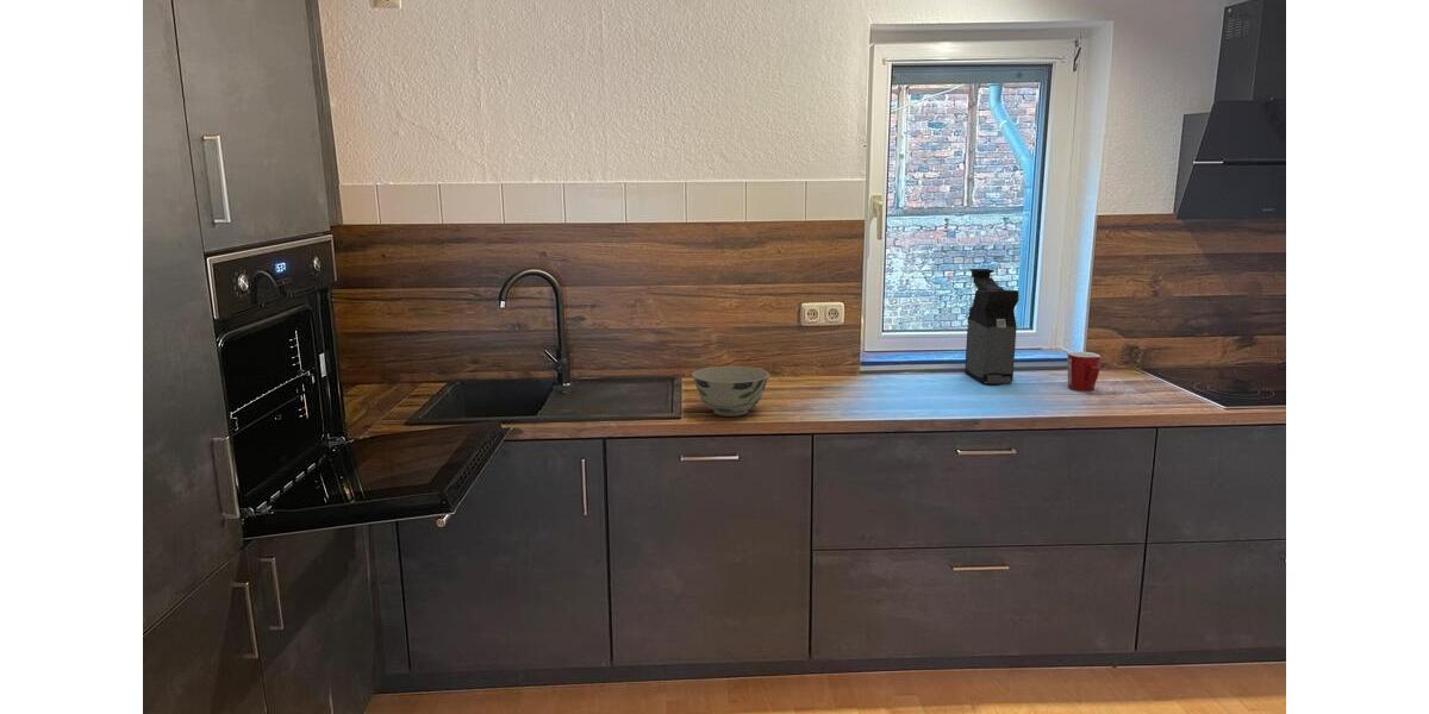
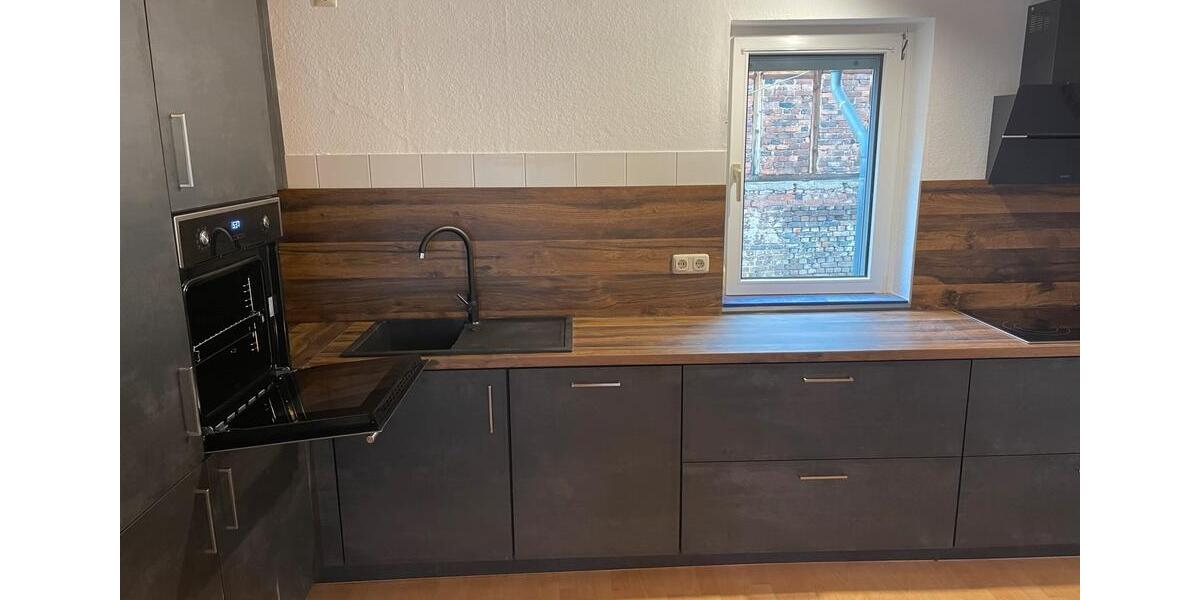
- bowl [691,365,770,418]
- mug [1066,351,1102,393]
- coffee maker [965,268,1019,384]
